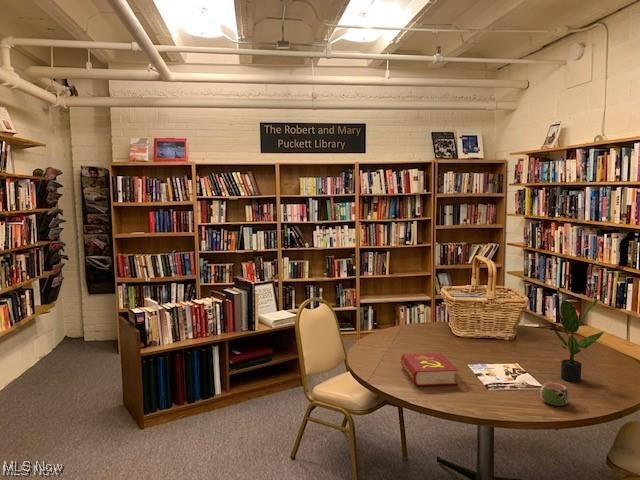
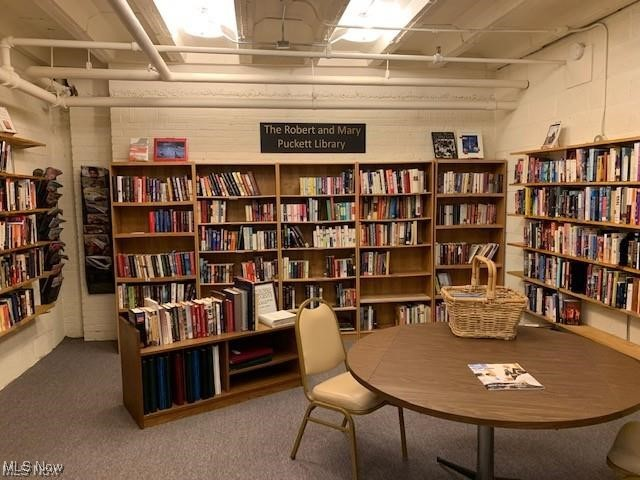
- potted plant [552,297,605,383]
- mug [539,382,570,407]
- book [400,352,459,387]
